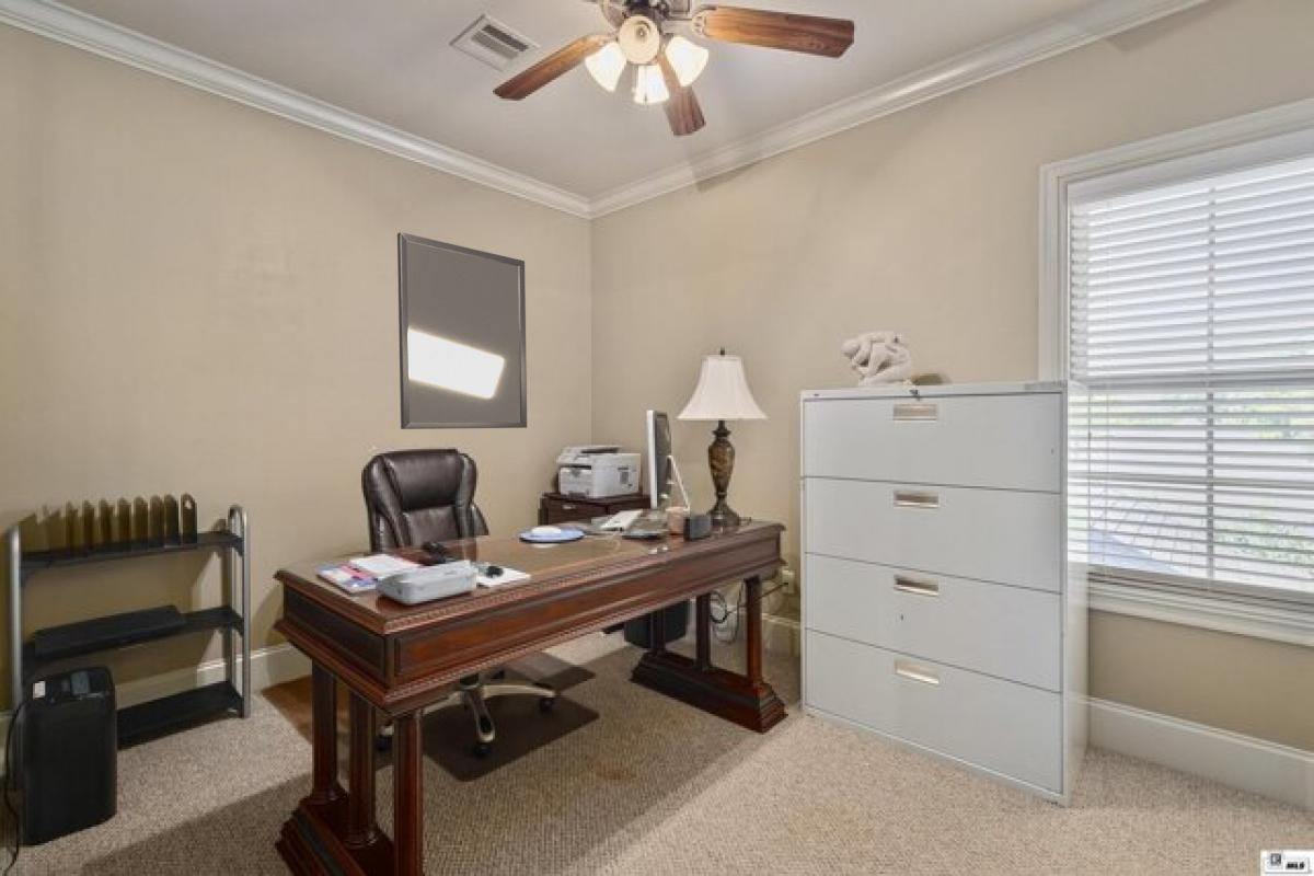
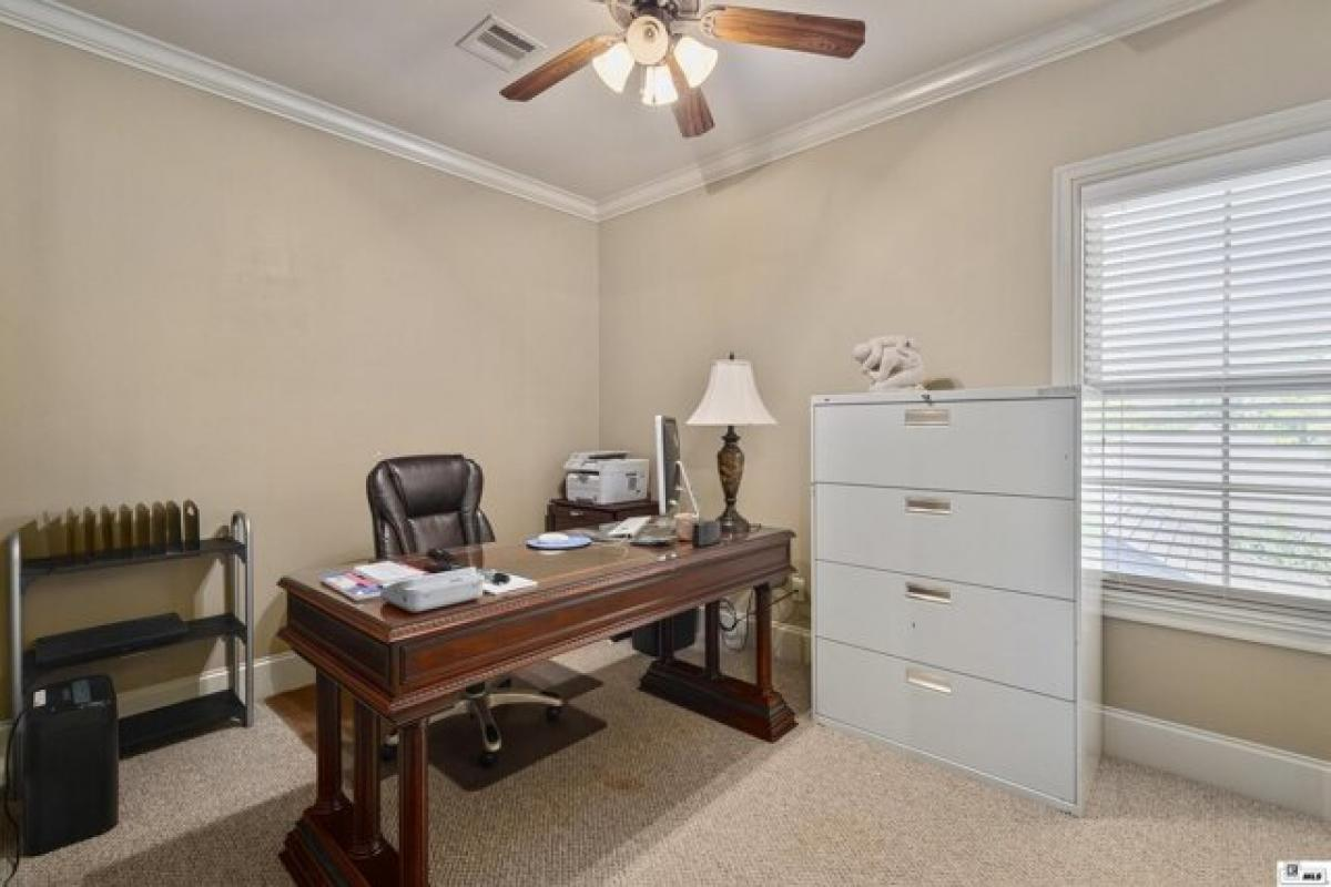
- home mirror [396,231,528,430]
